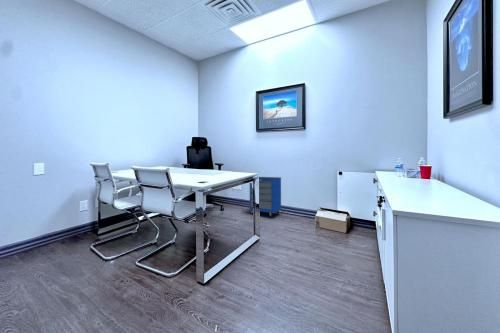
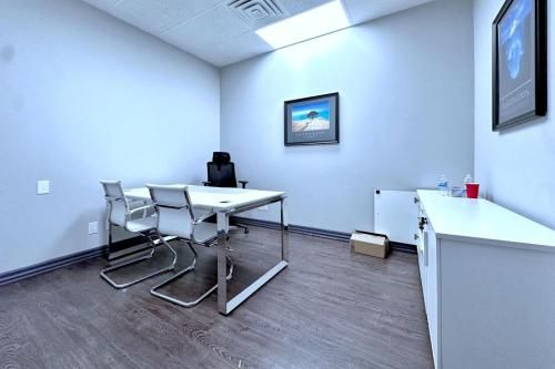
- cabinet [249,176,282,218]
